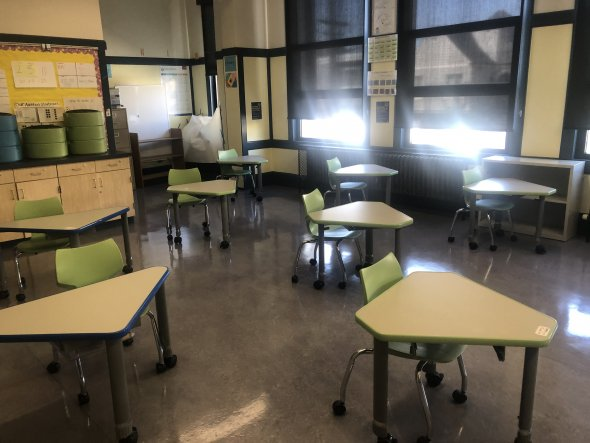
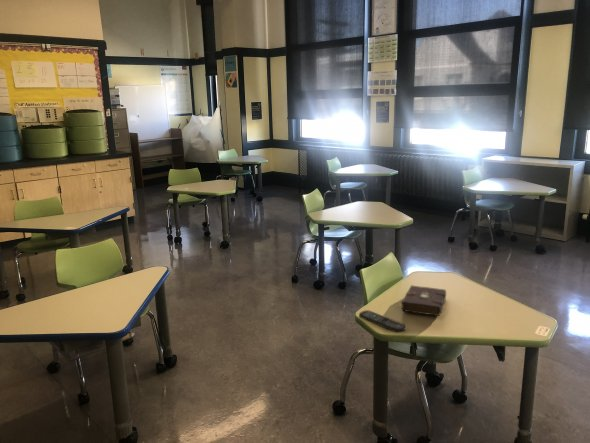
+ book [401,284,447,317]
+ remote control [358,309,406,333]
